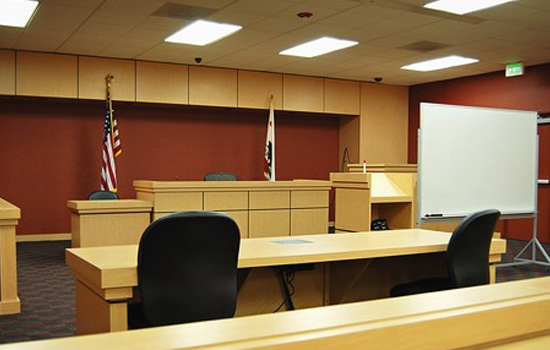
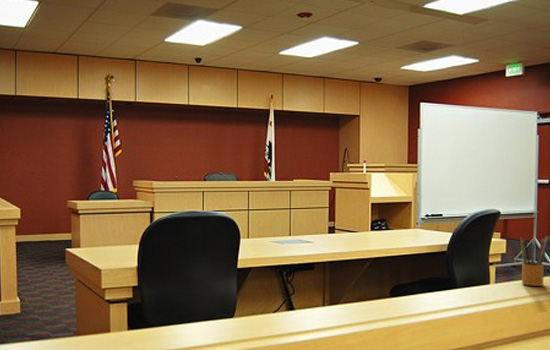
+ pencil box [519,234,550,287]
